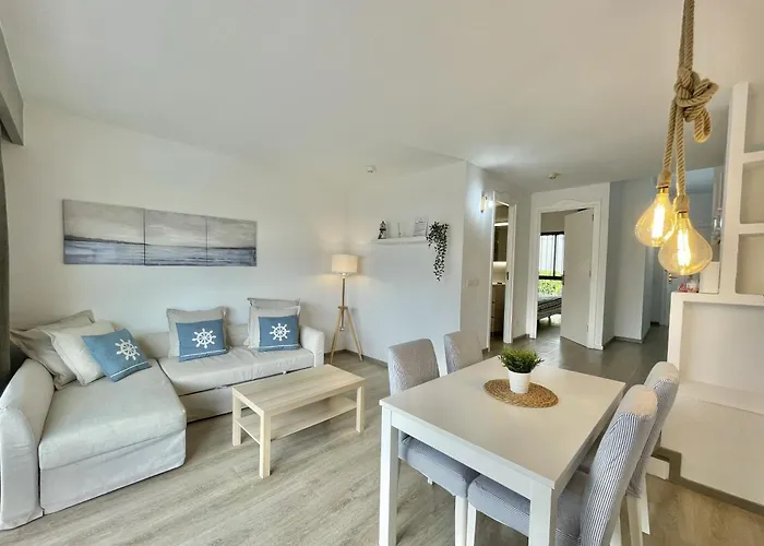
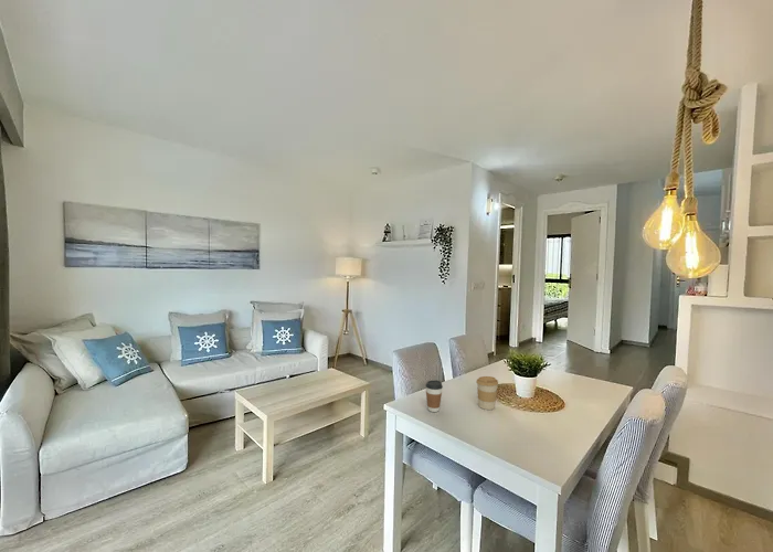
+ coffee cup [475,375,499,411]
+ coffee cup [424,380,444,413]
